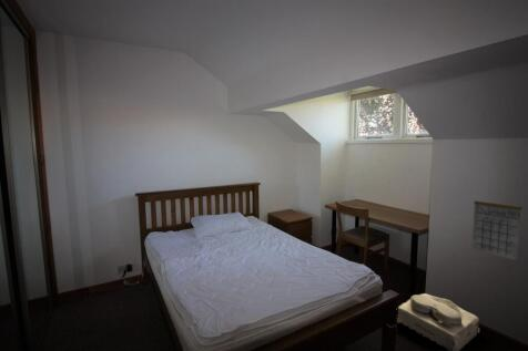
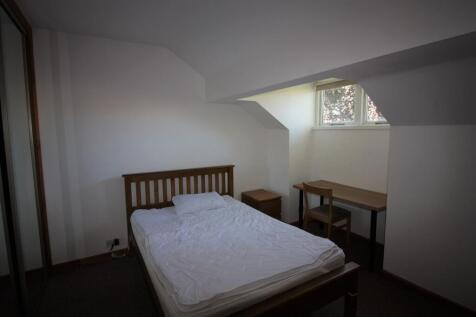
- calendar [470,190,524,261]
- headphones [396,292,481,351]
